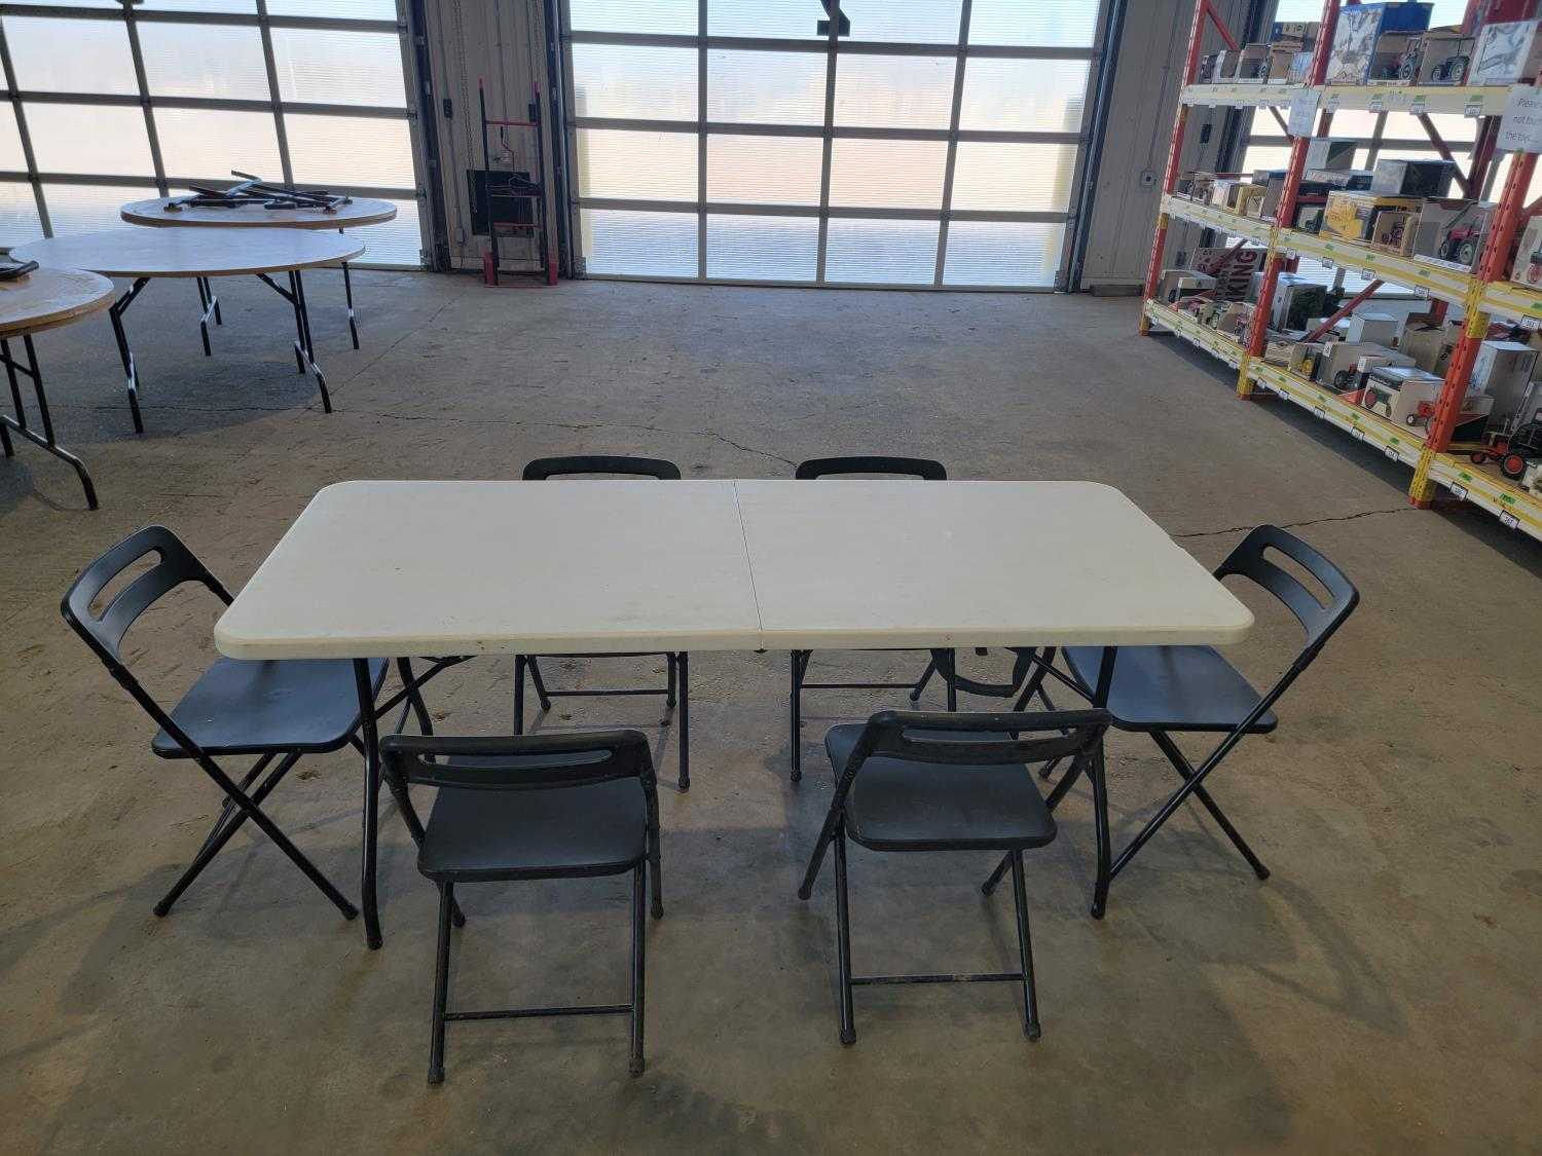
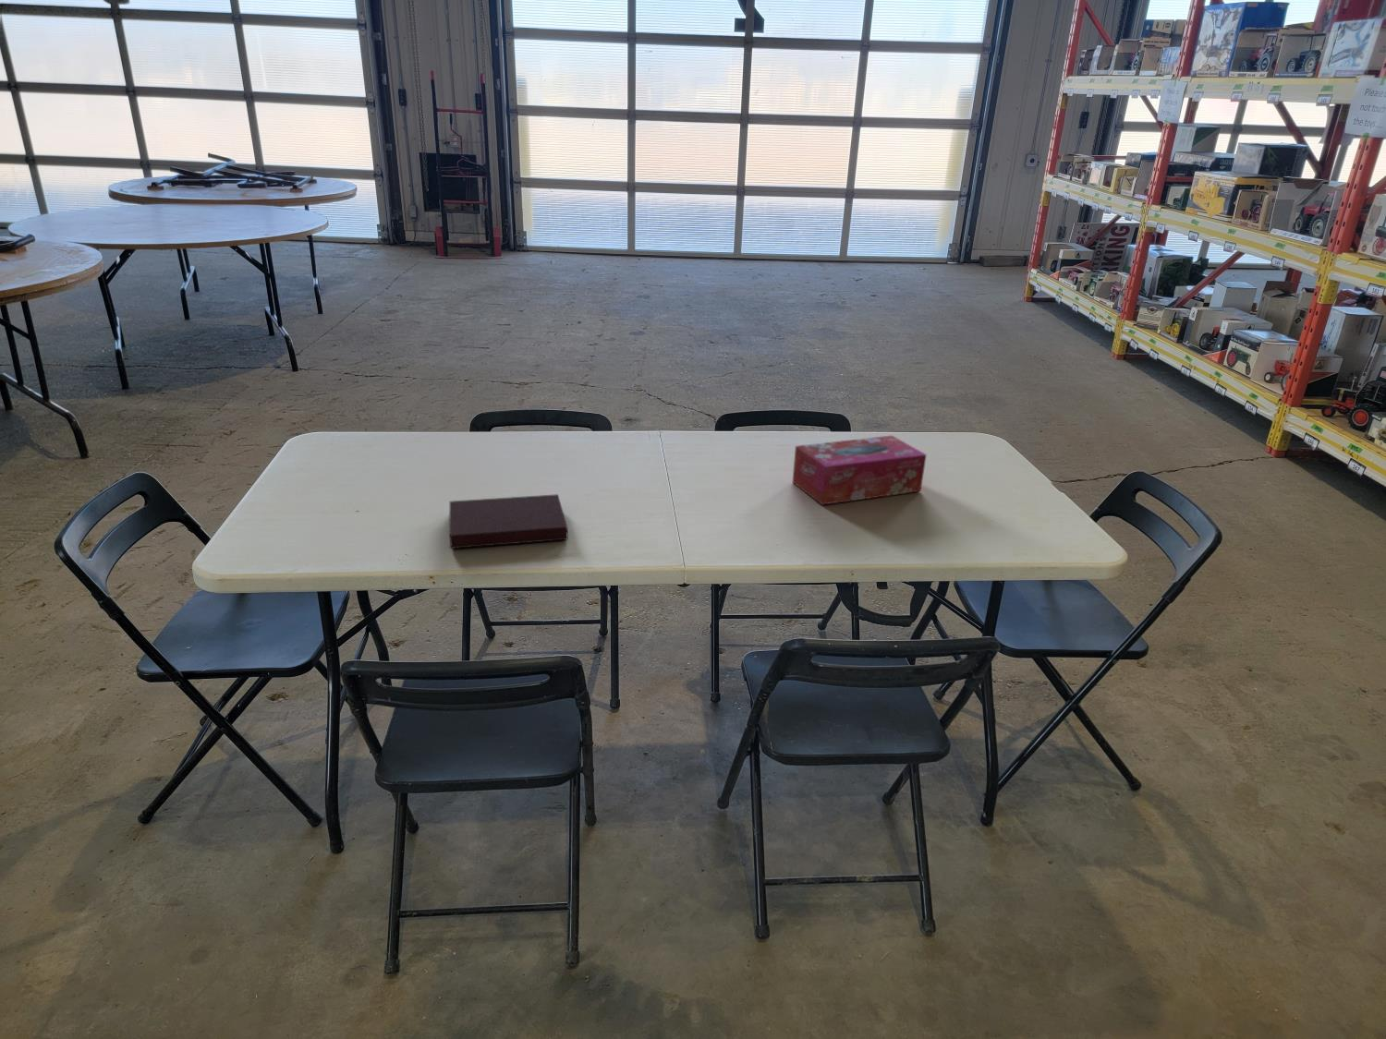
+ tissue box [792,434,928,506]
+ notebook [449,493,569,550]
